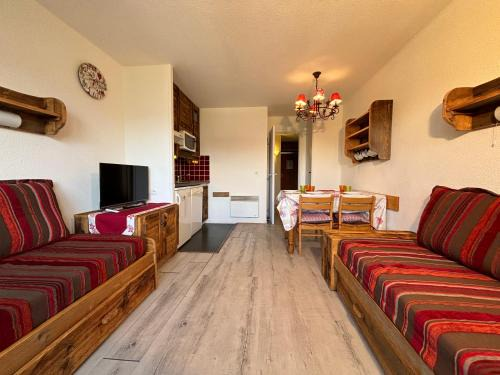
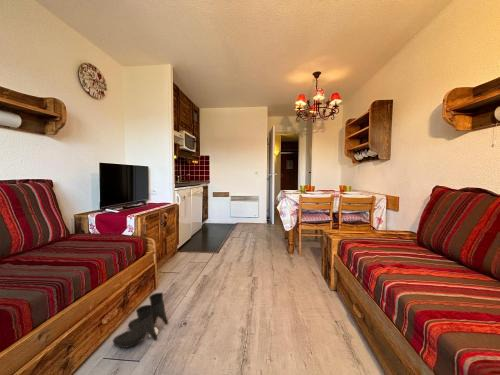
+ boots [112,292,169,349]
